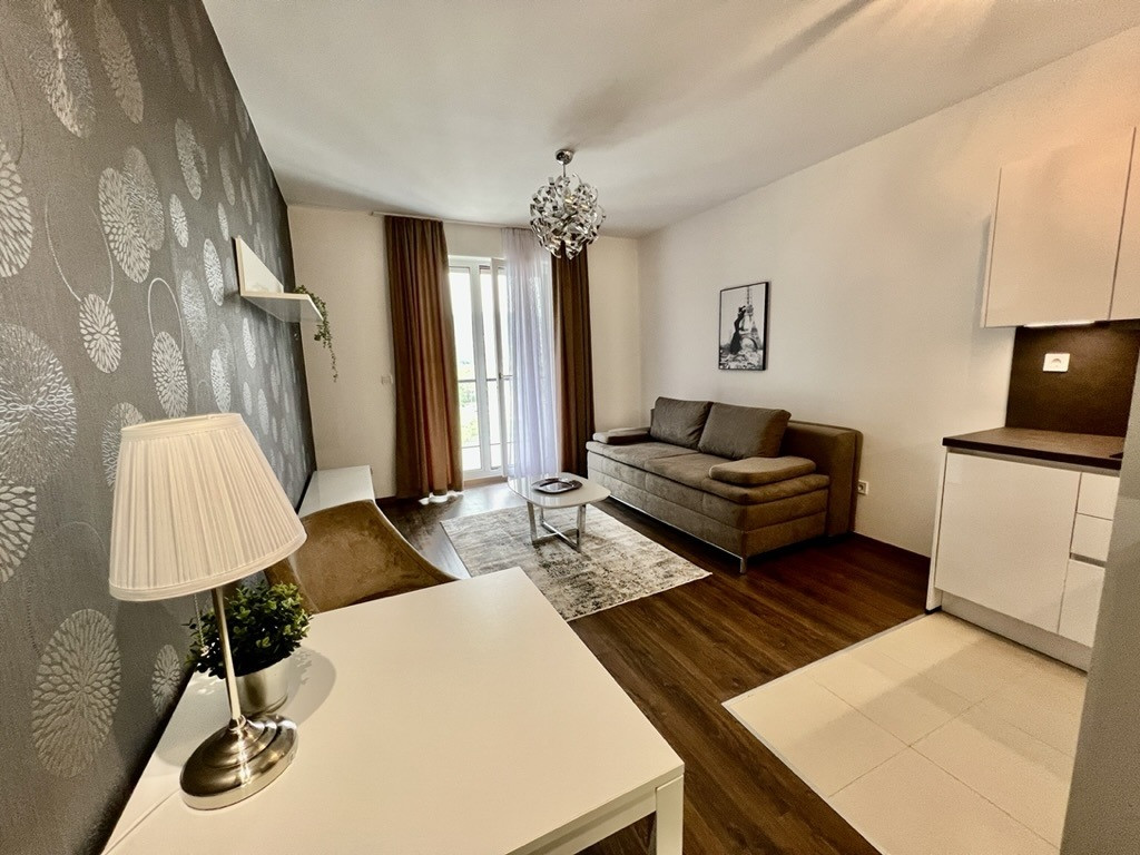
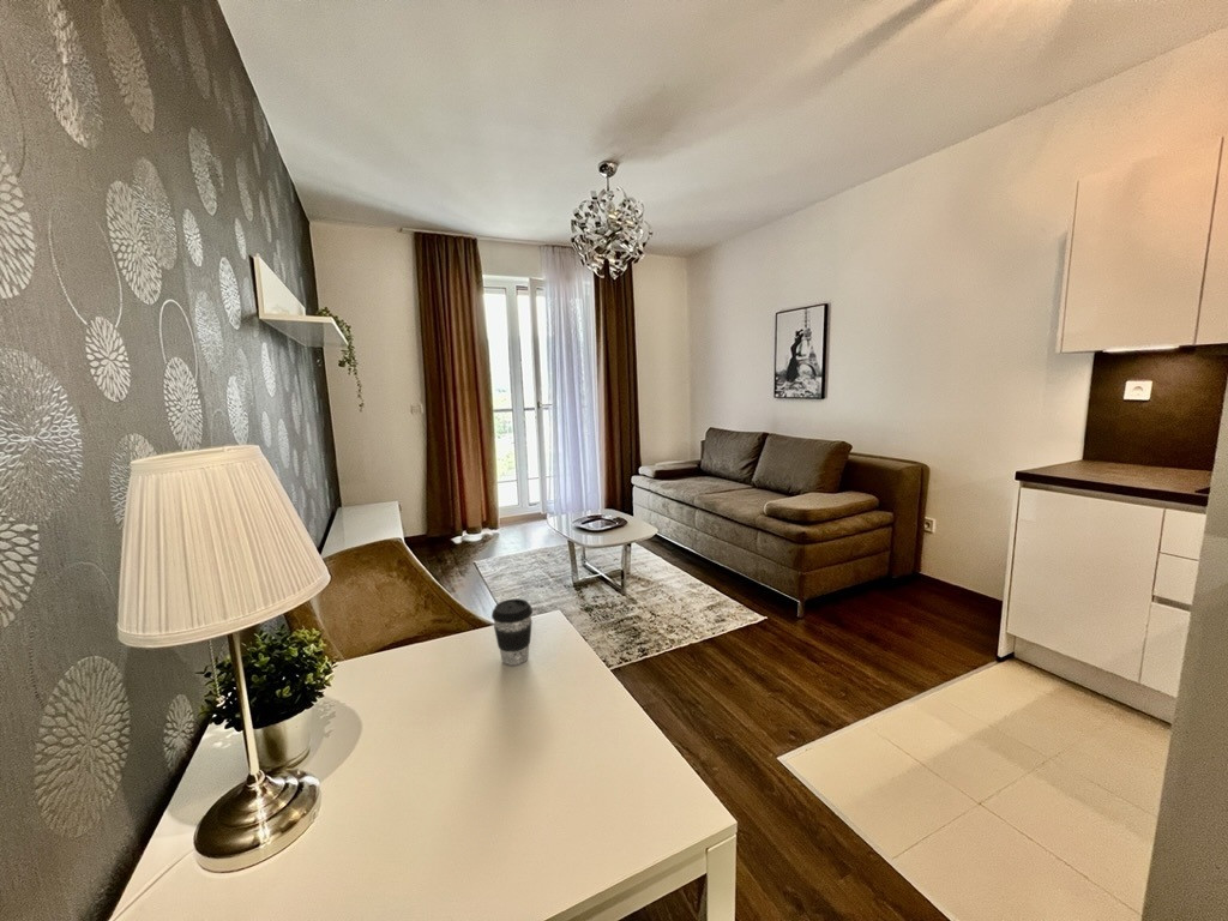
+ coffee cup [490,597,534,667]
